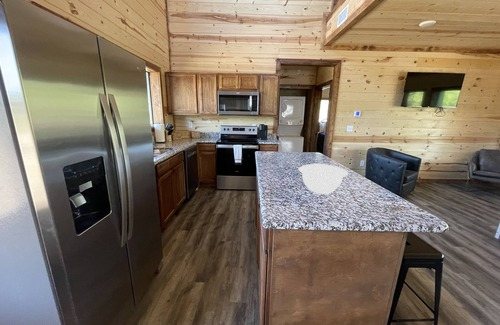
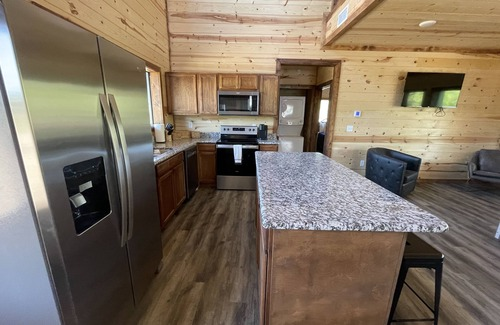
- mixing bowl [297,163,349,195]
